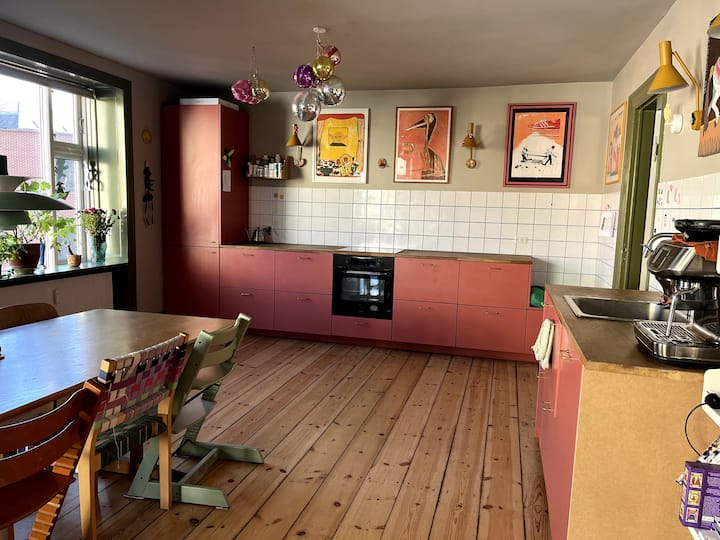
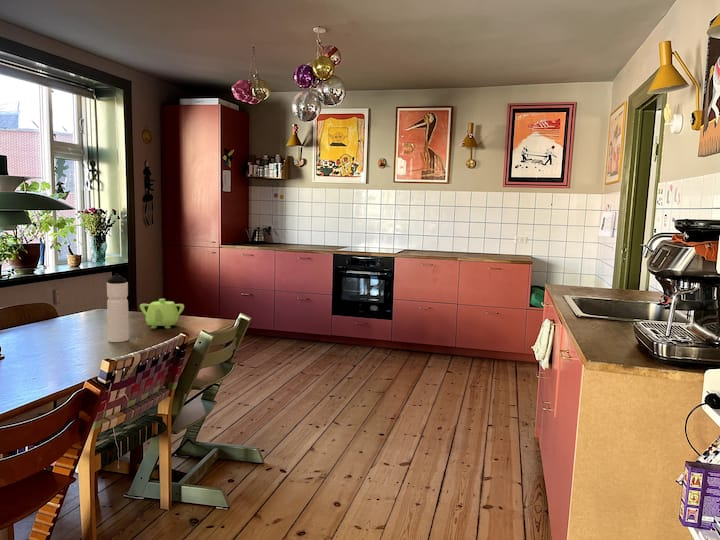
+ water bottle [106,272,130,343]
+ teapot [139,298,185,330]
